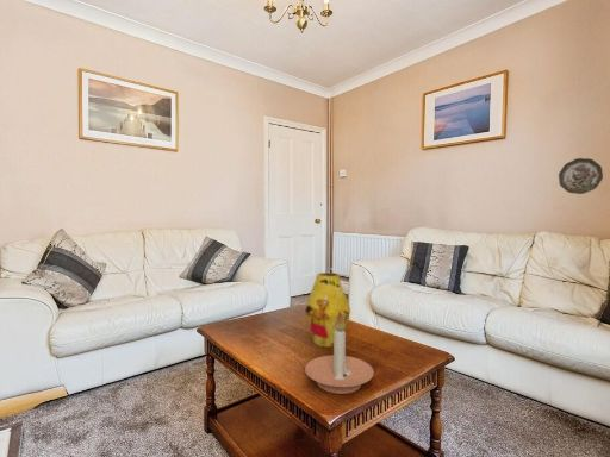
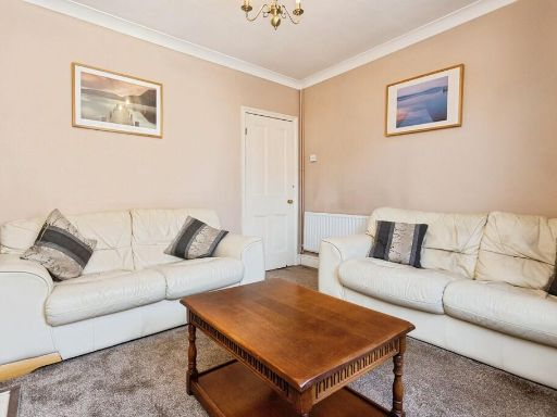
- decorative plate [558,157,604,195]
- vase [304,271,351,348]
- candle holder [304,309,375,395]
